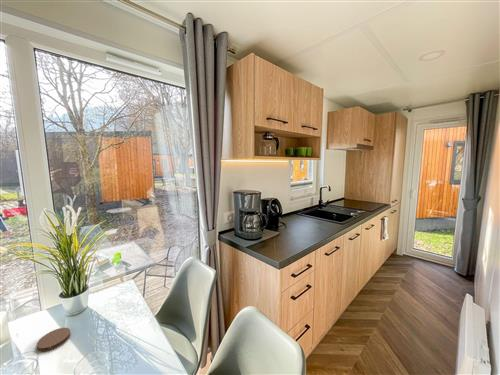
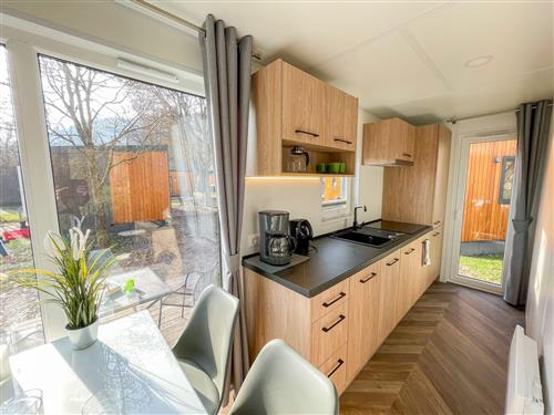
- coaster [36,327,71,352]
